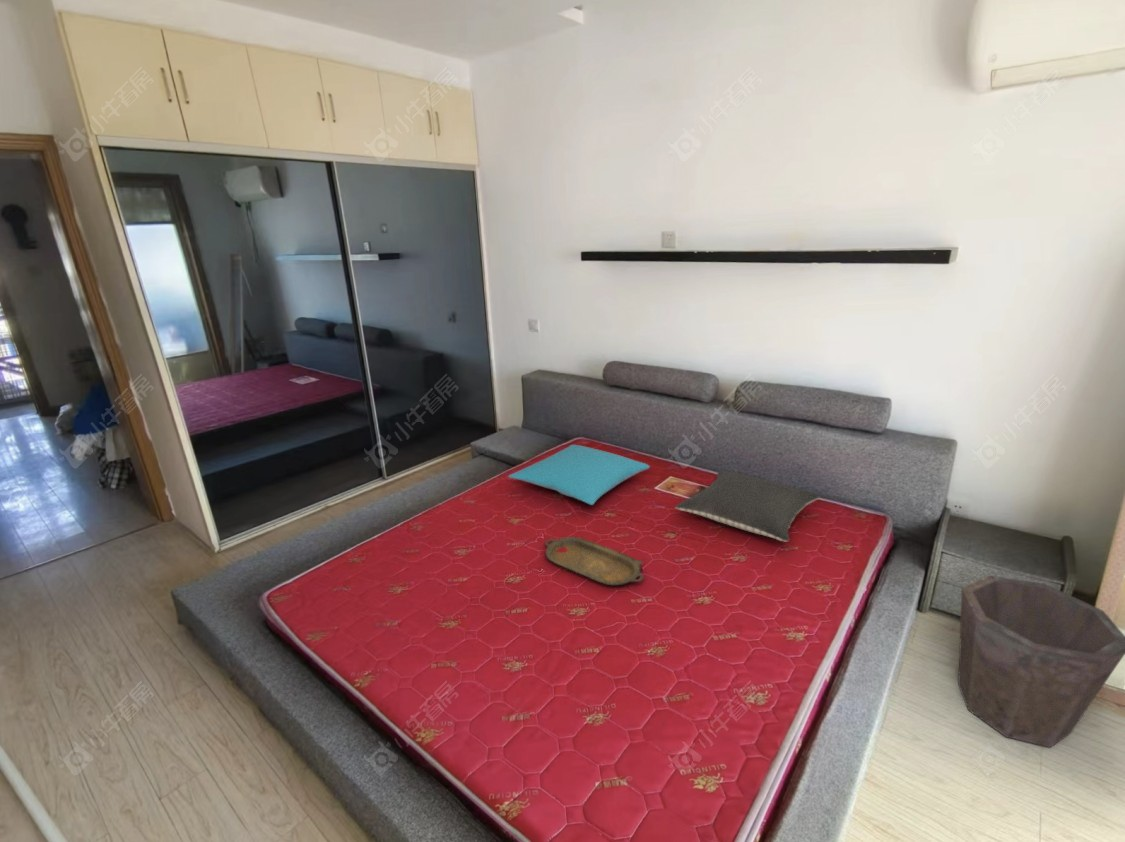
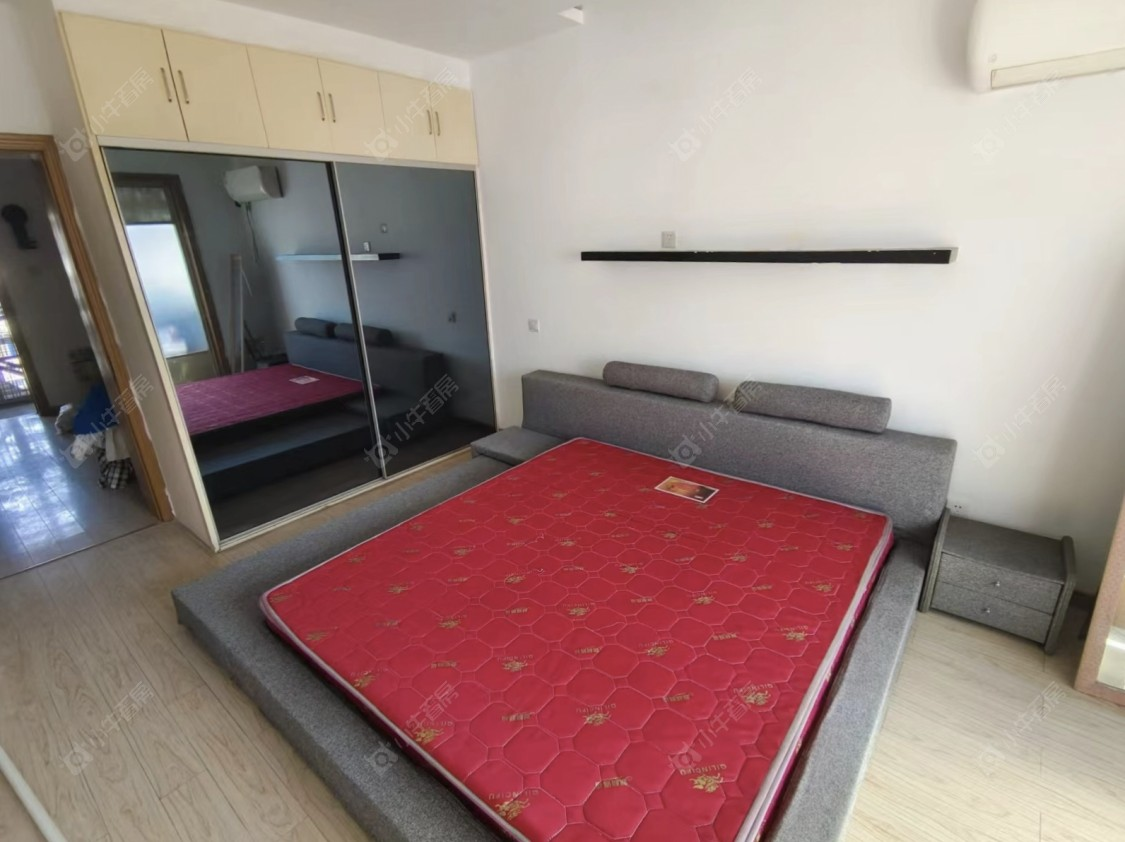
- pillow [674,469,821,543]
- pillow [508,444,651,506]
- serving tray [544,536,645,586]
- waste bin [957,574,1125,748]
